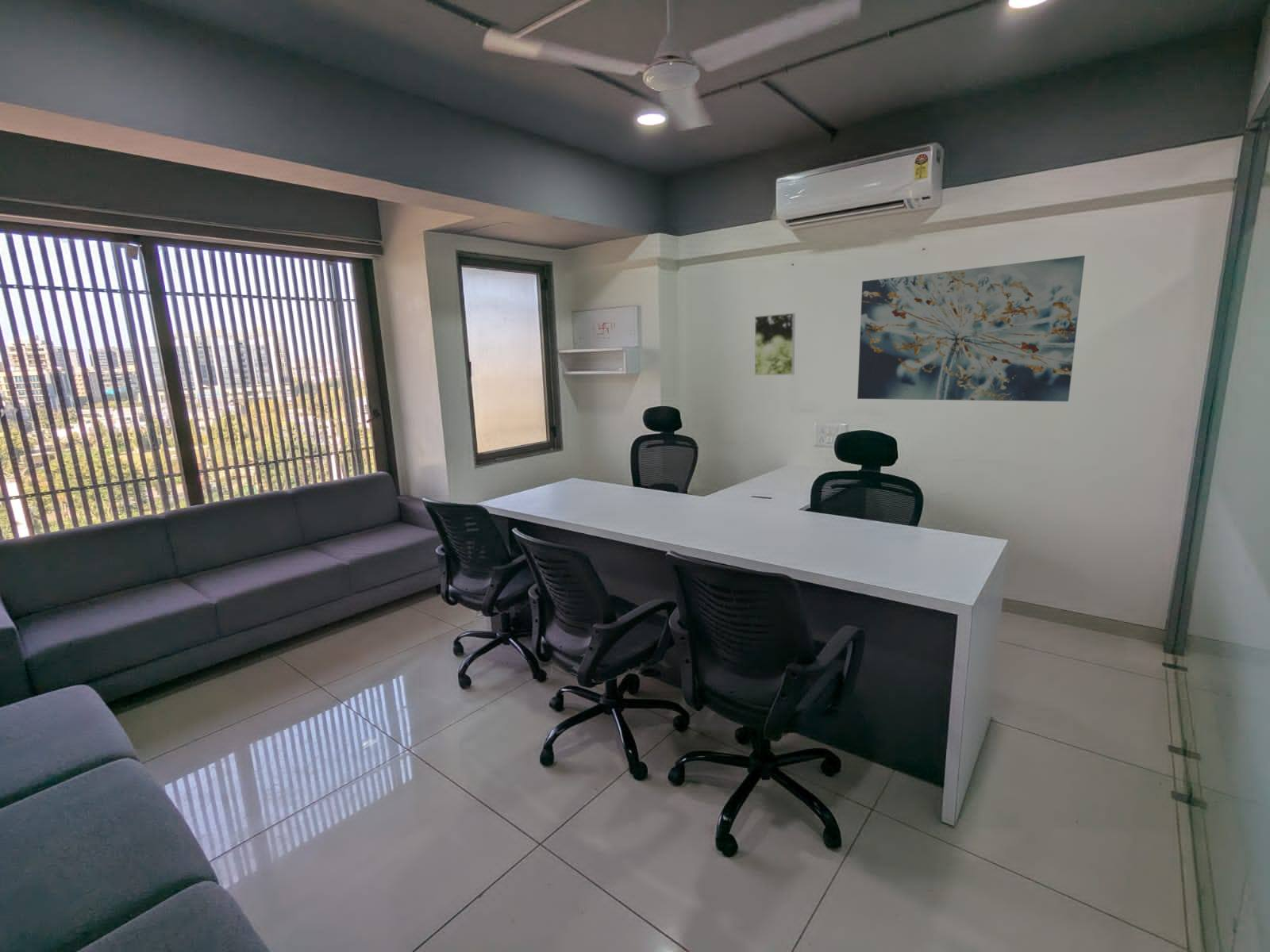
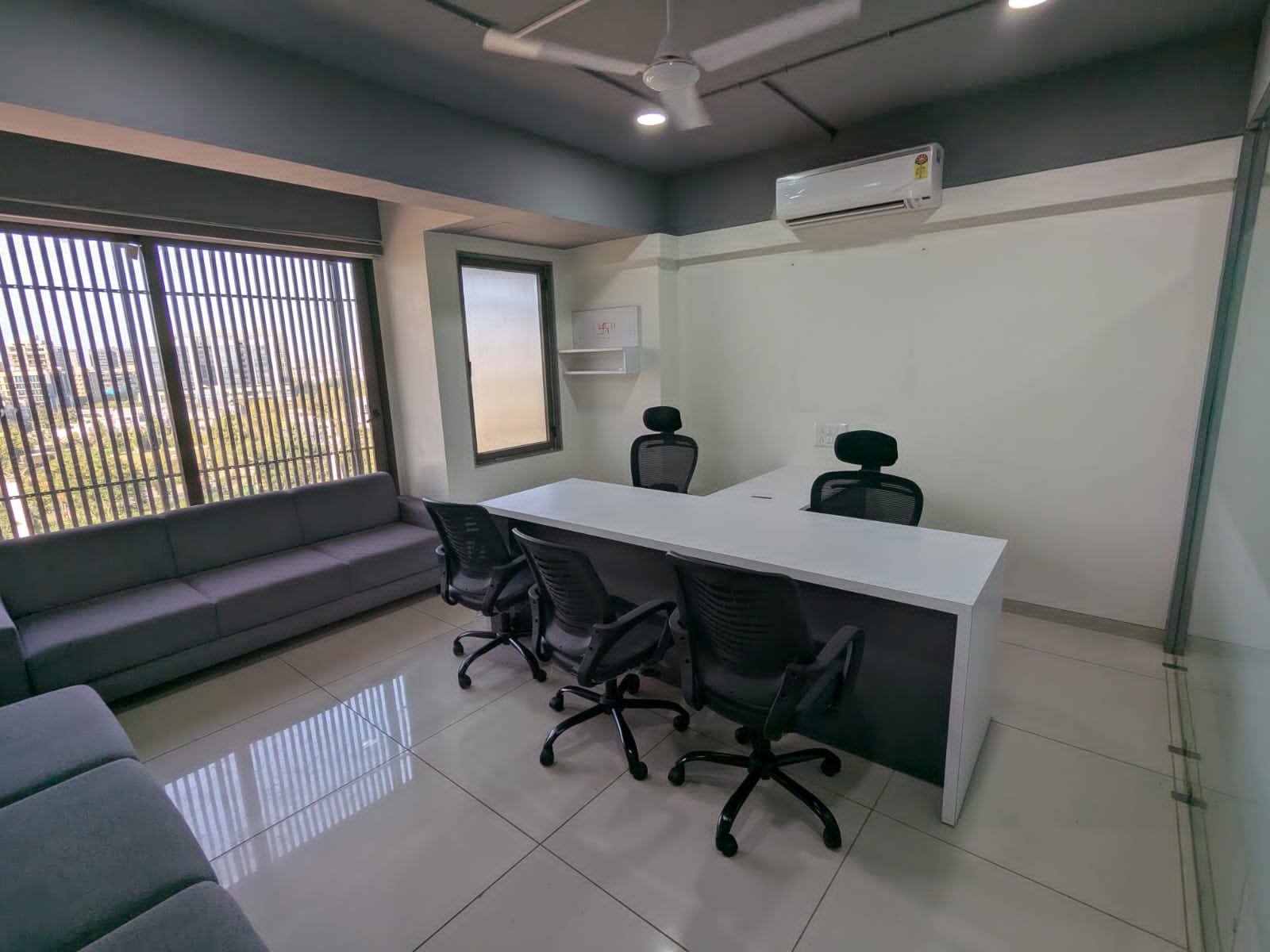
- wall art [856,255,1086,402]
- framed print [754,313,796,376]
